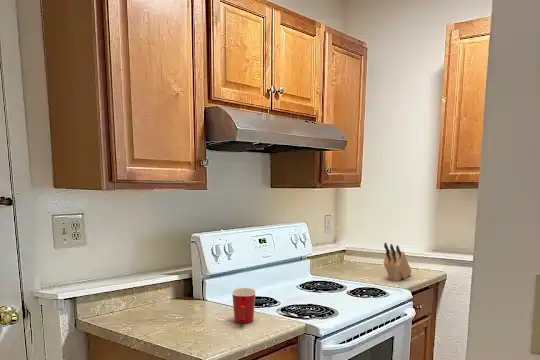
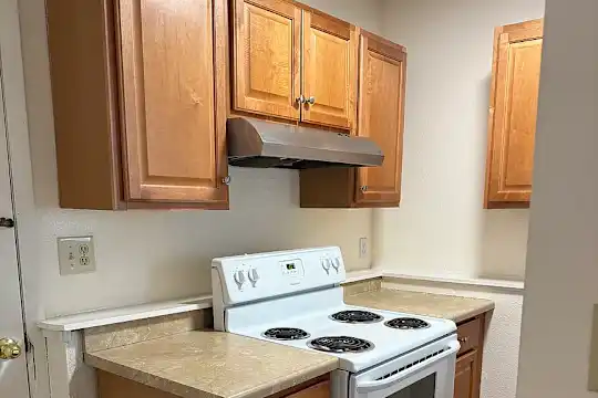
- mug [231,287,256,325]
- knife block [383,242,413,282]
